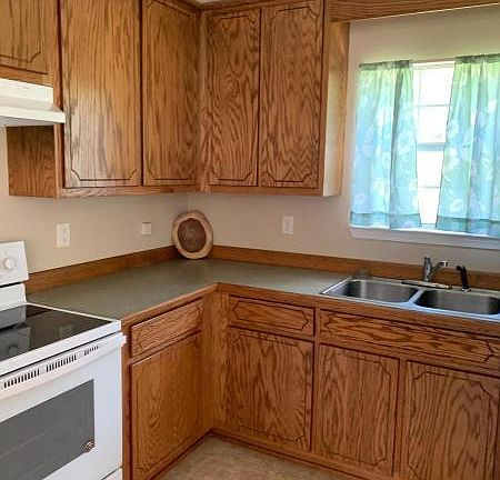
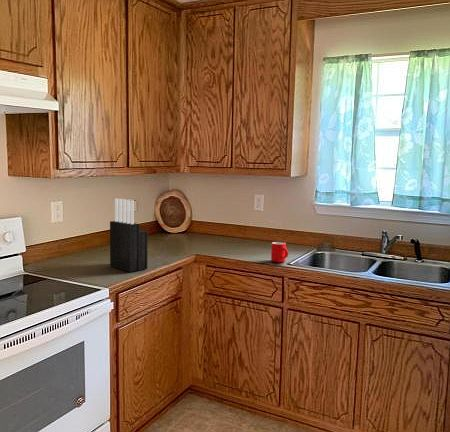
+ knife block [109,197,148,273]
+ mug [270,241,289,263]
